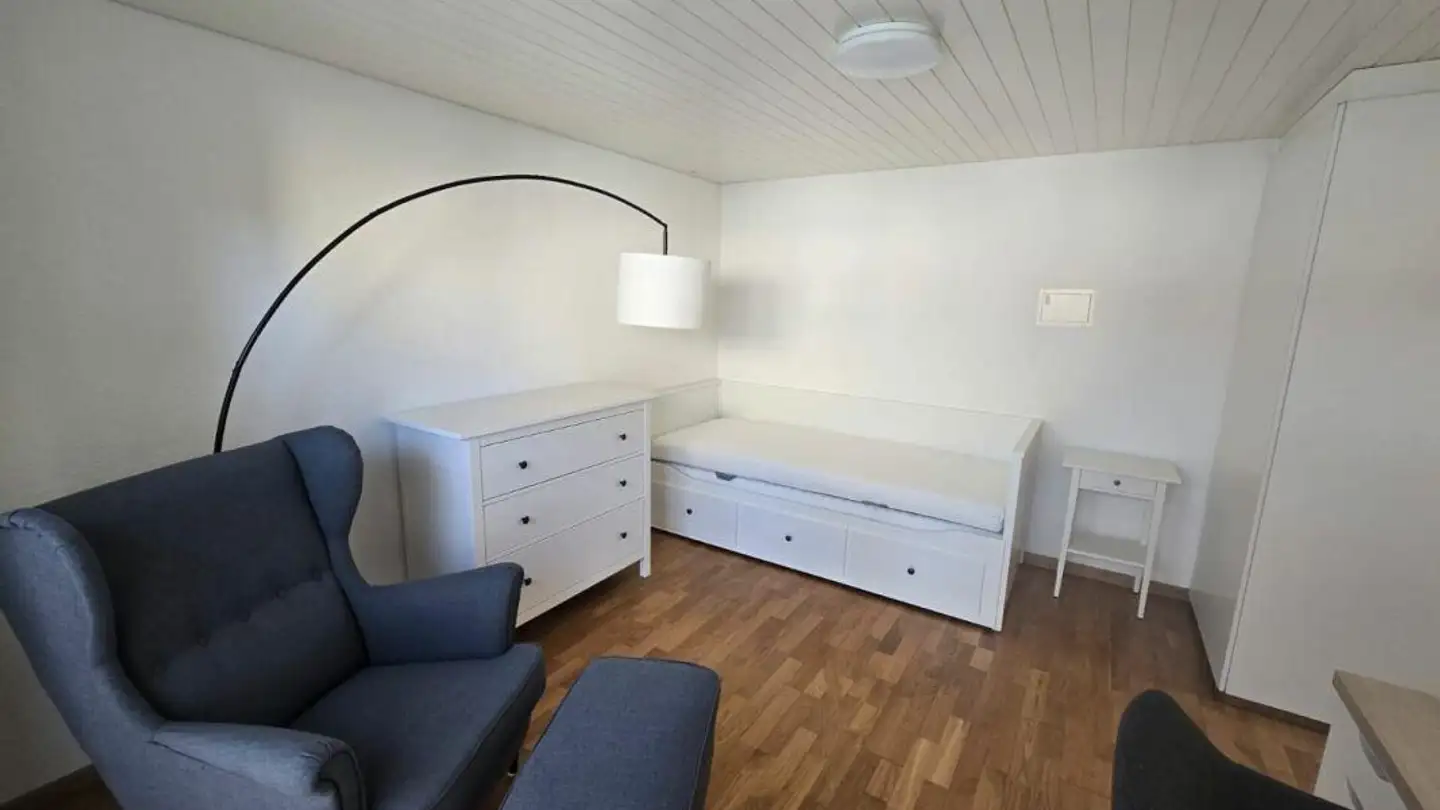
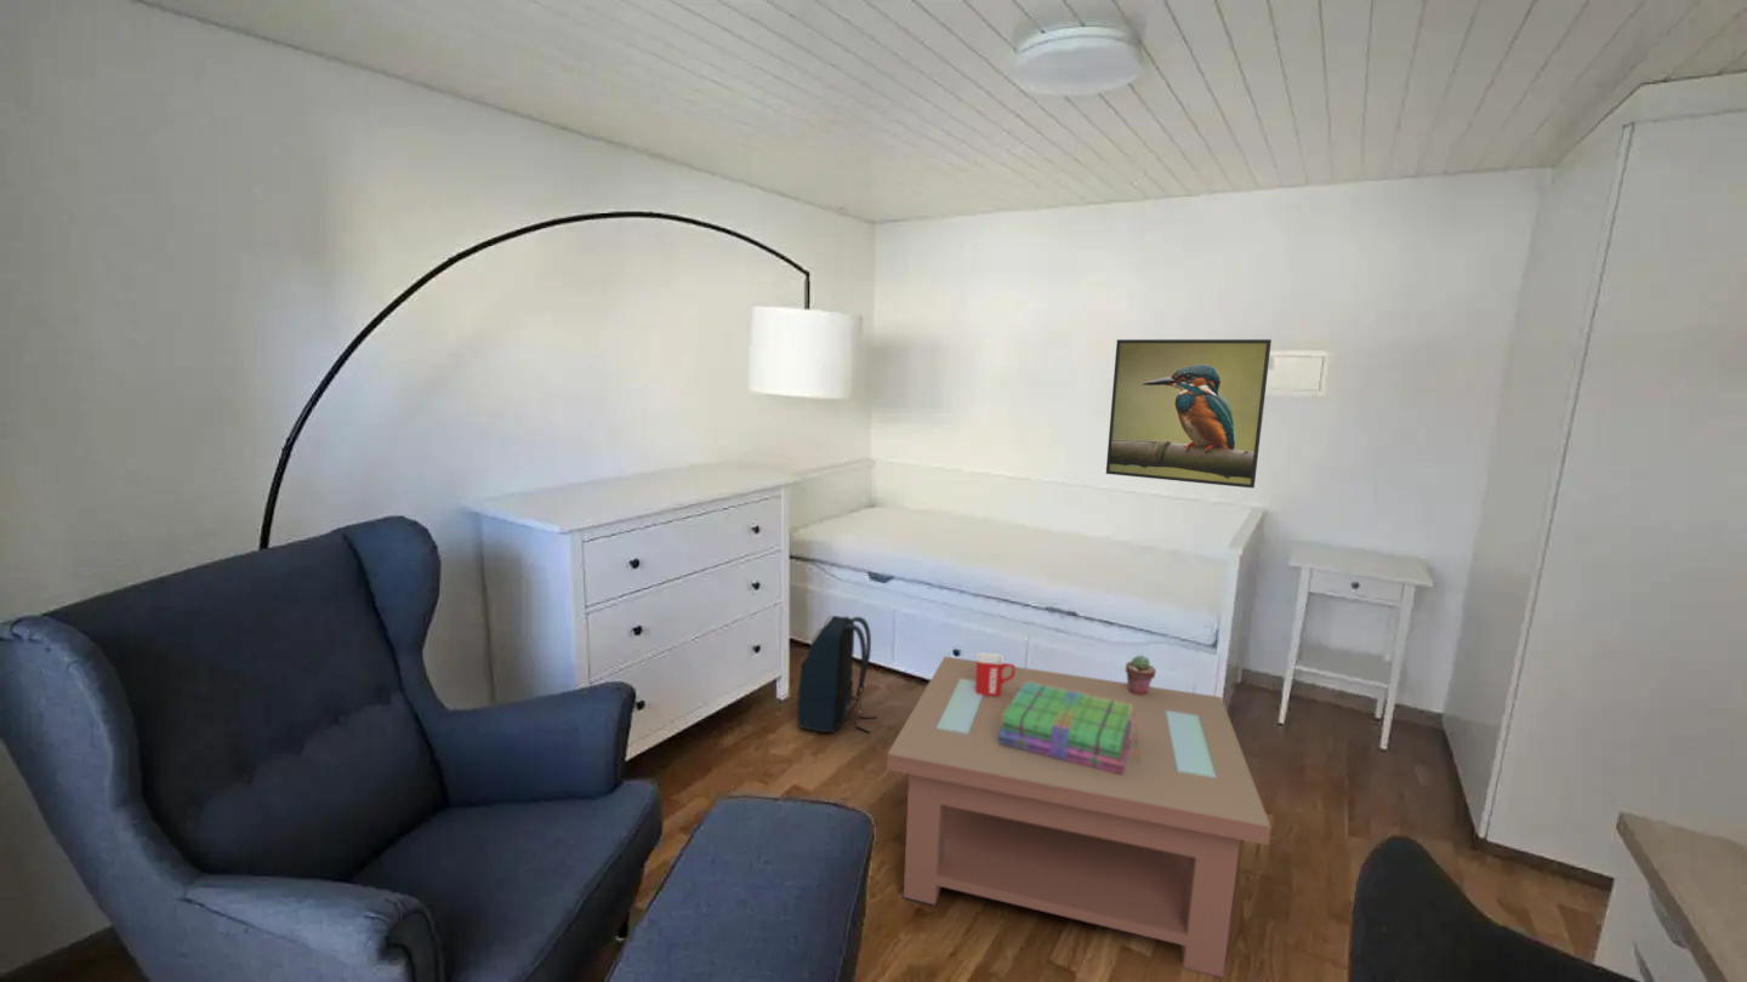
+ mug [975,651,1017,696]
+ coffee table [886,655,1273,978]
+ potted succulent [1125,653,1157,696]
+ stack of books [998,683,1134,775]
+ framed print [1105,338,1273,490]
+ backpack [796,615,877,735]
